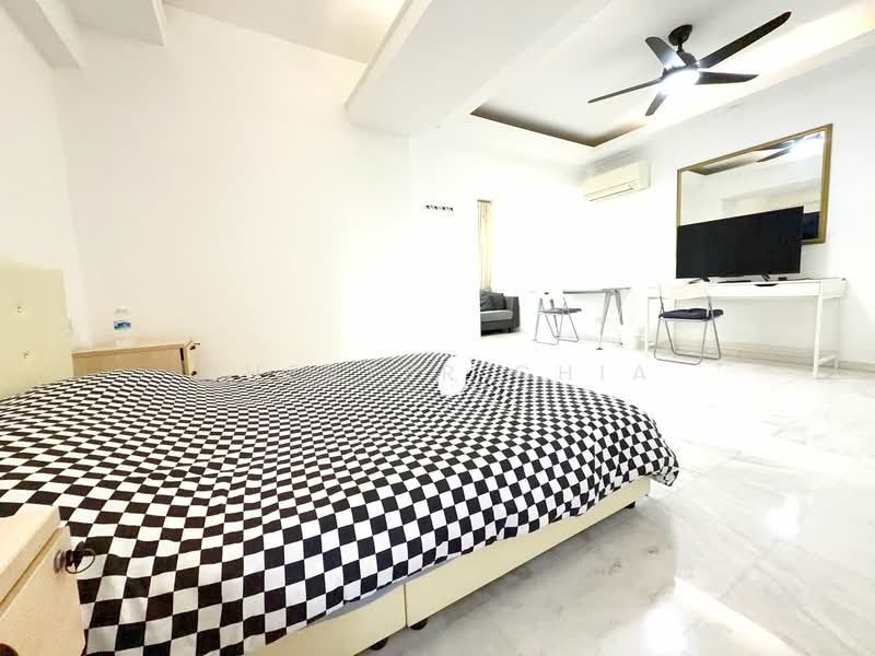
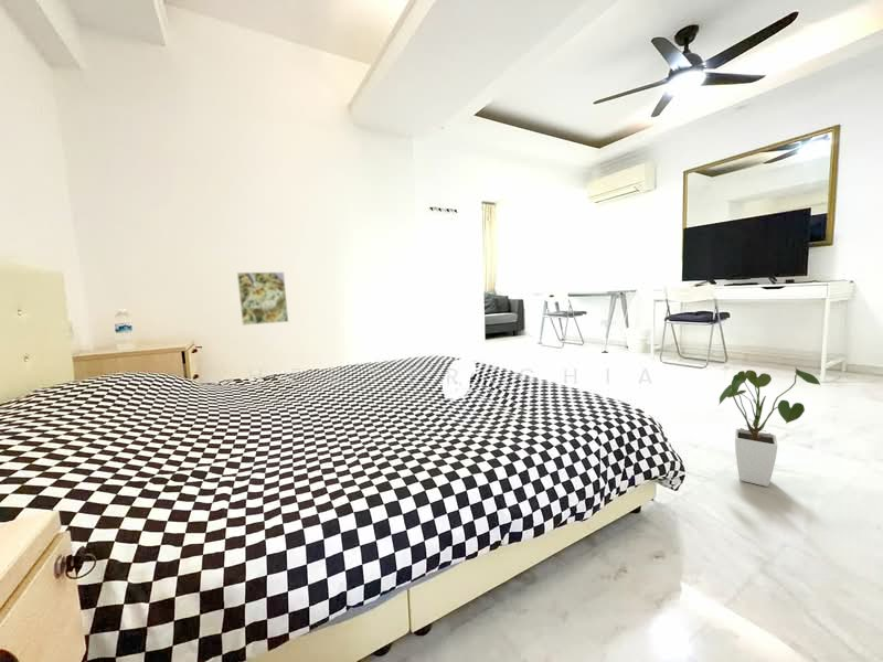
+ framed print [236,271,289,327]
+ house plant [717,366,821,488]
